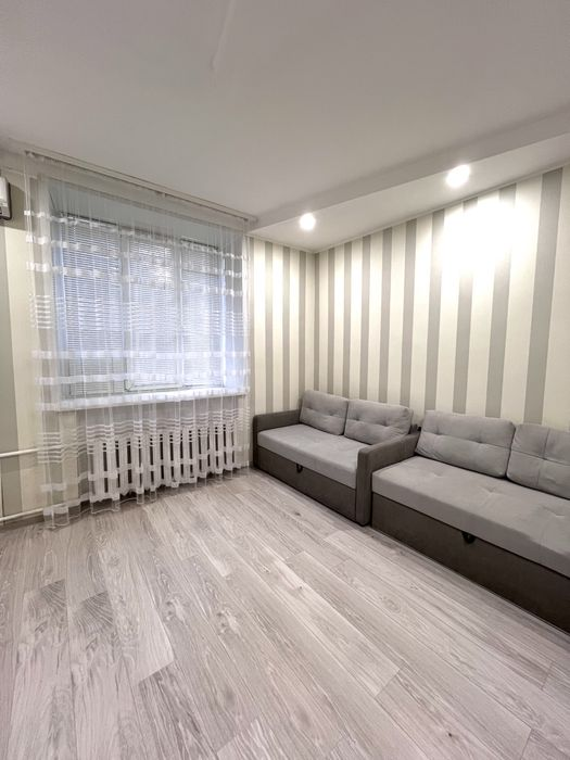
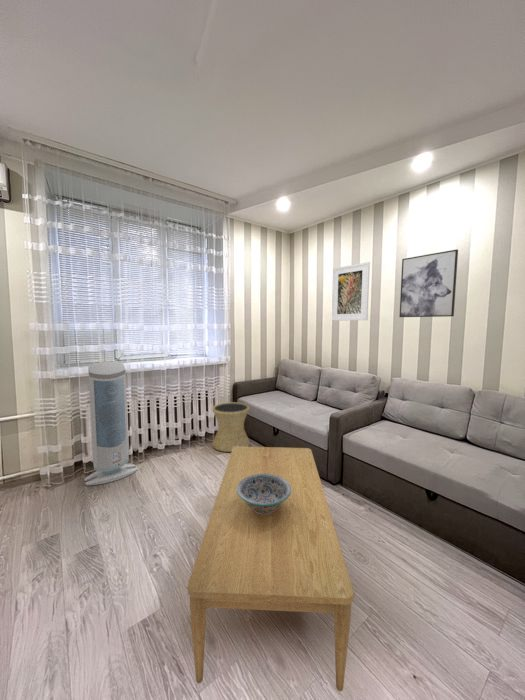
+ side table [211,401,251,453]
+ decorative bowl [237,474,291,515]
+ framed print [331,261,371,322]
+ coffee table [187,446,355,692]
+ air purifier [84,361,139,486]
+ wall art [398,248,459,318]
